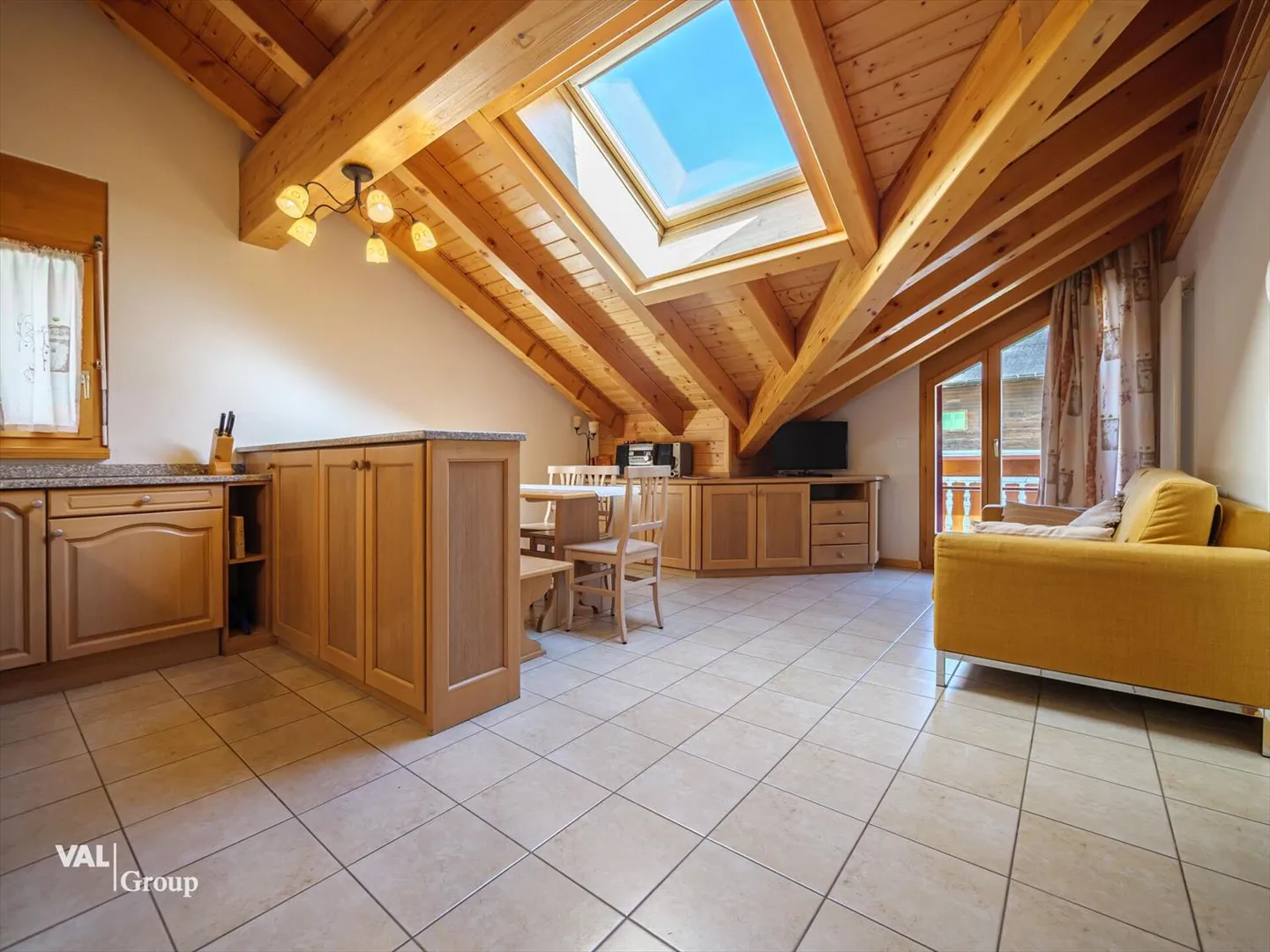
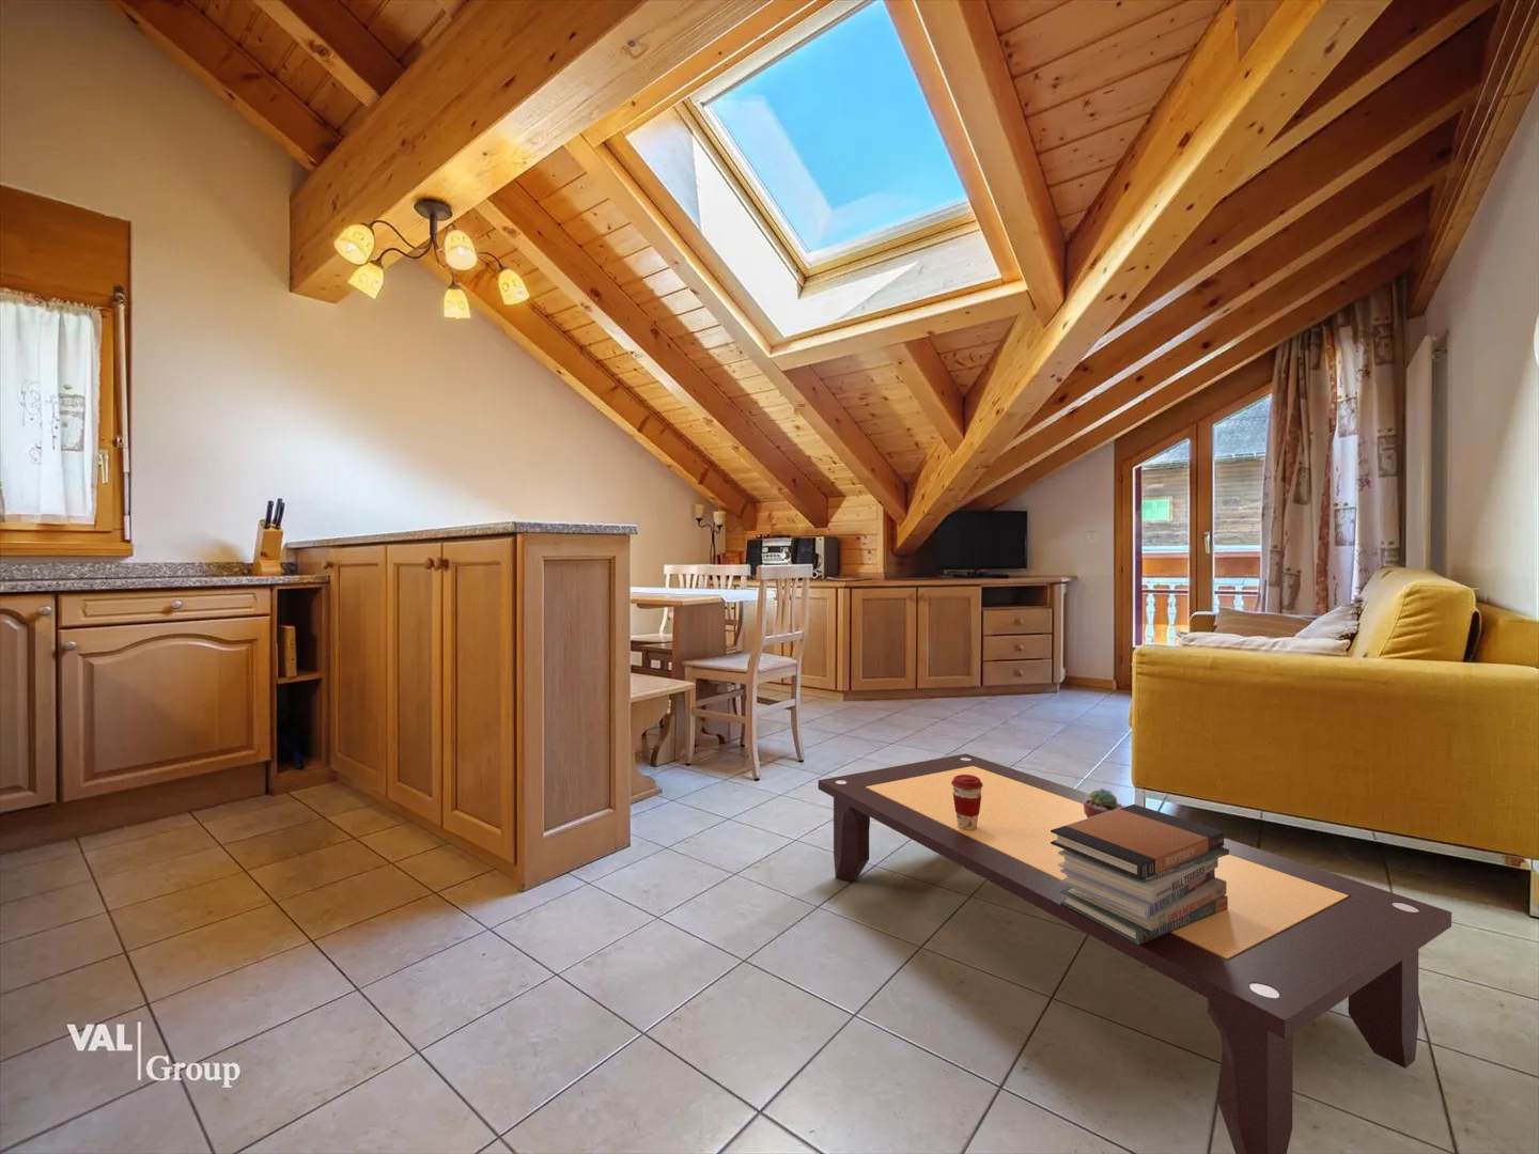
+ potted succulent [1083,788,1125,818]
+ coffee table [818,753,1453,1154]
+ book stack [1051,804,1229,944]
+ coffee cup [951,775,983,830]
